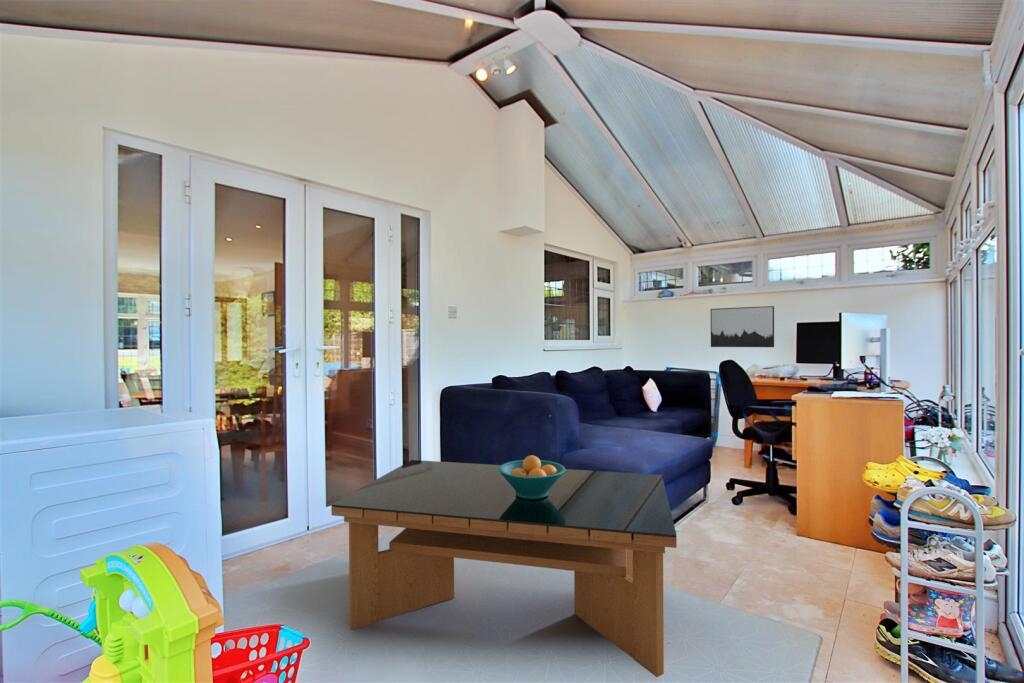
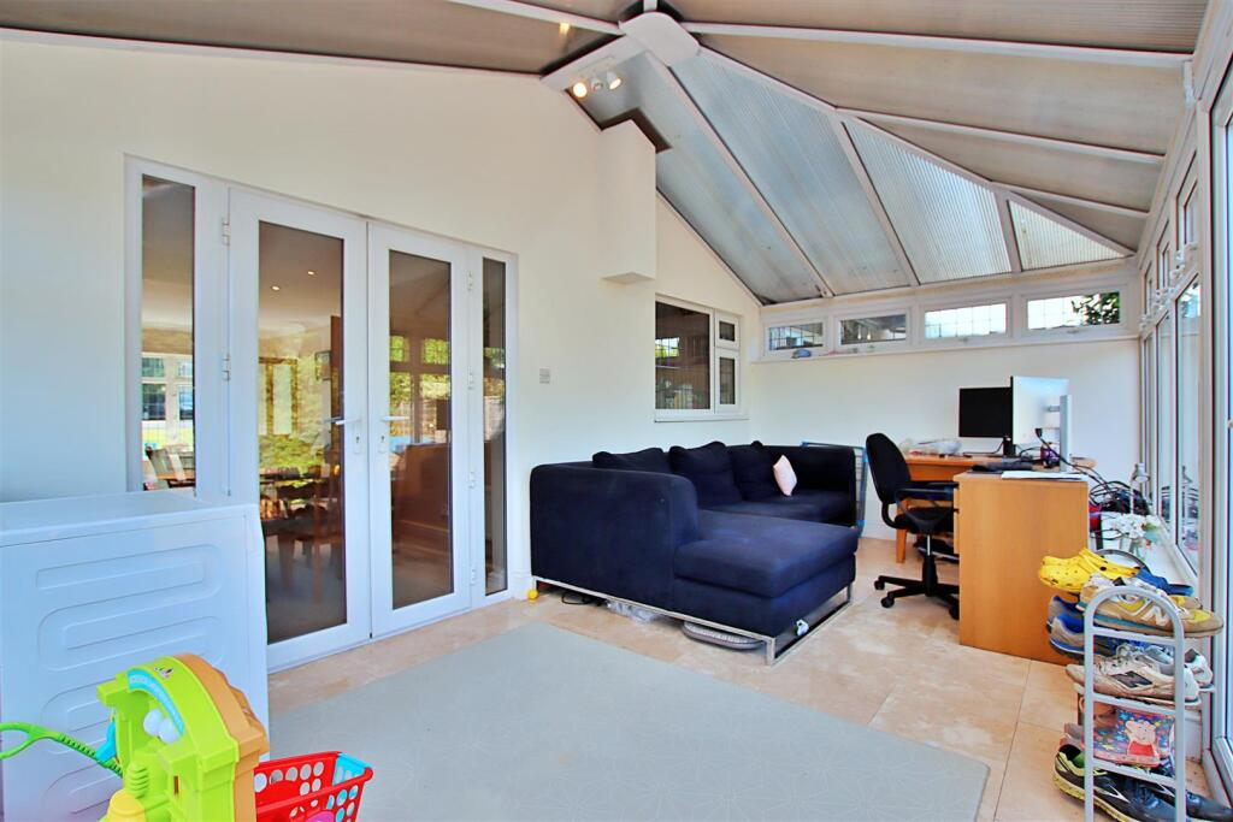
- coffee table [330,459,678,678]
- wall art [710,305,775,348]
- fruit bowl [499,454,566,499]
